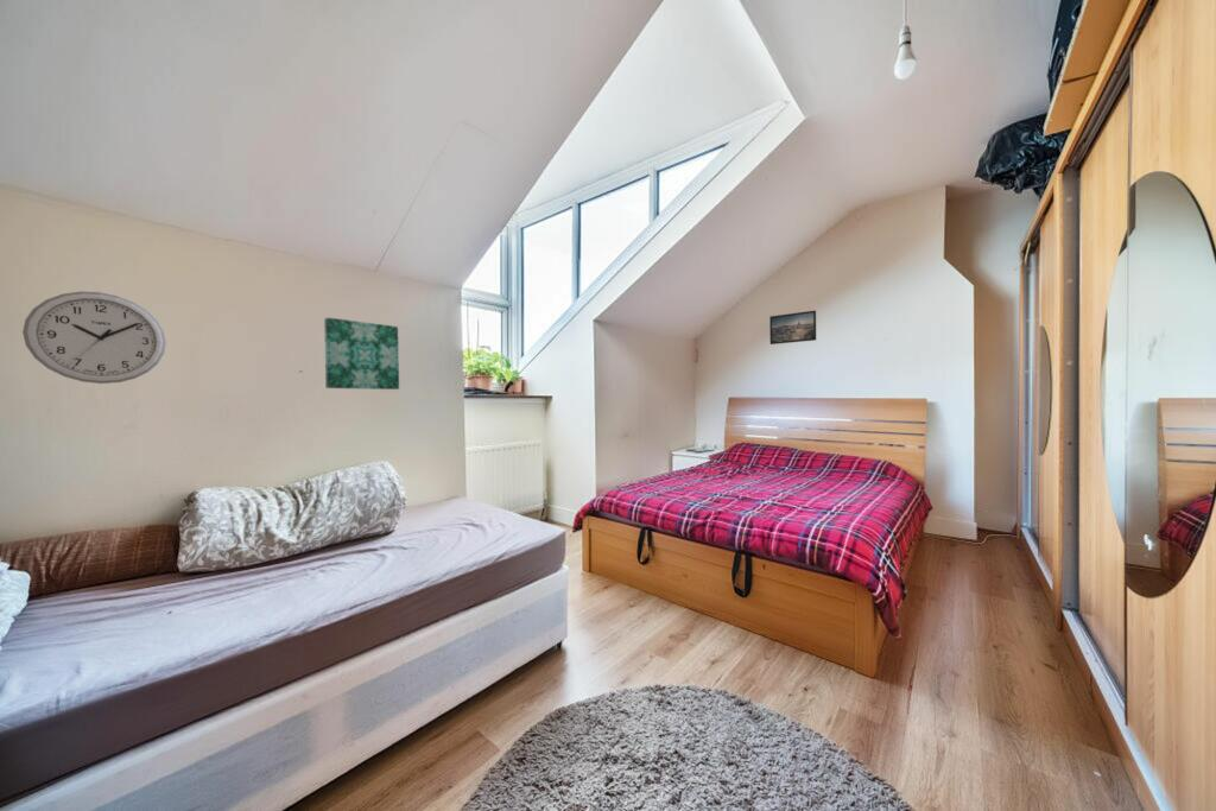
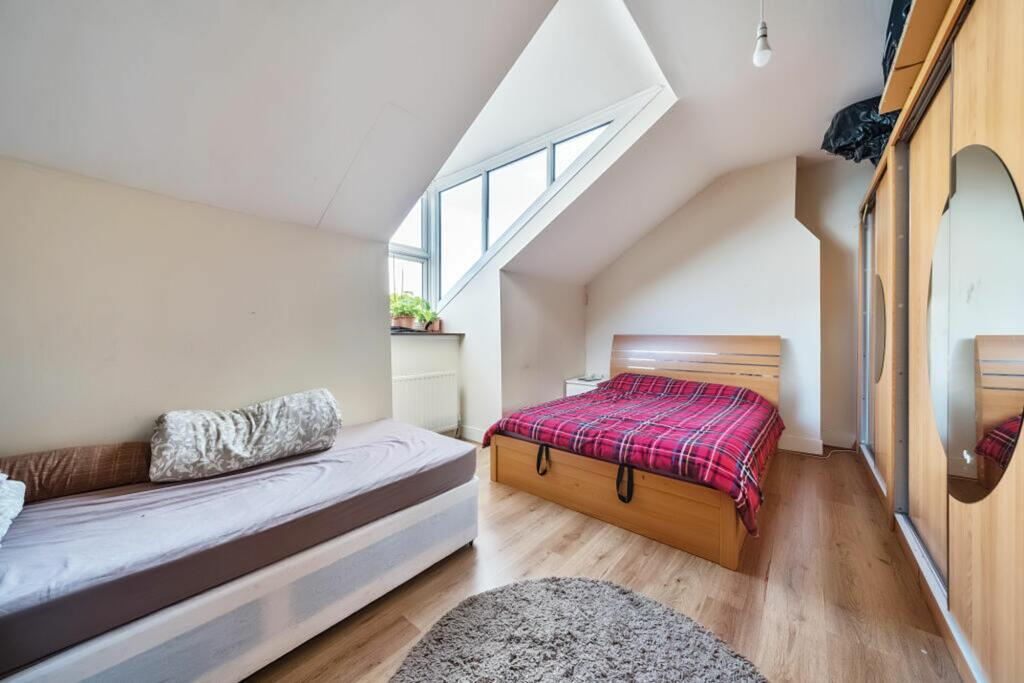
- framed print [768,309,817,346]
- wall clock [21,291,167,385]
- wall art [323,316,400,391]
